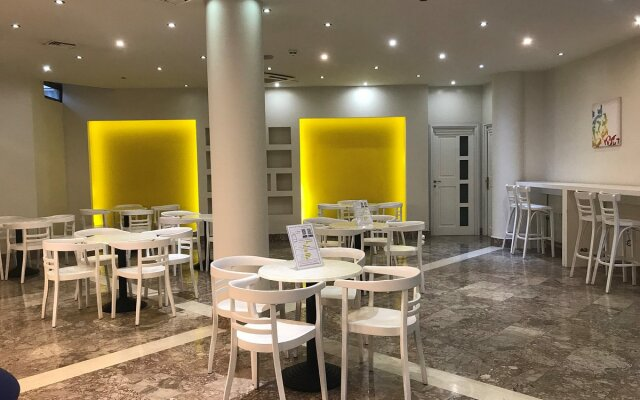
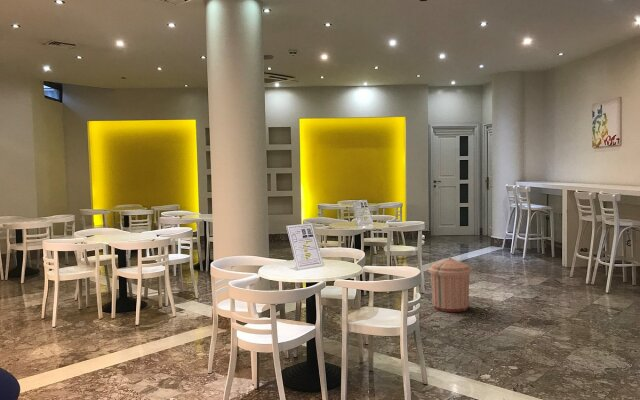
+ trash can [428,256,473,313]
